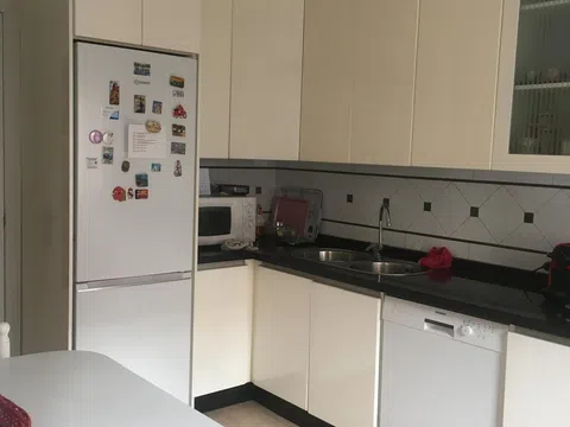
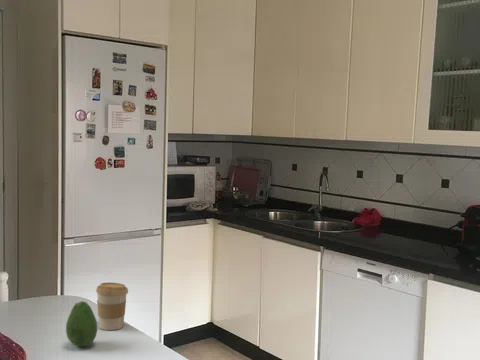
+ fruit [65,300,98,347]
+ coffee cup [95,282,129,331]
